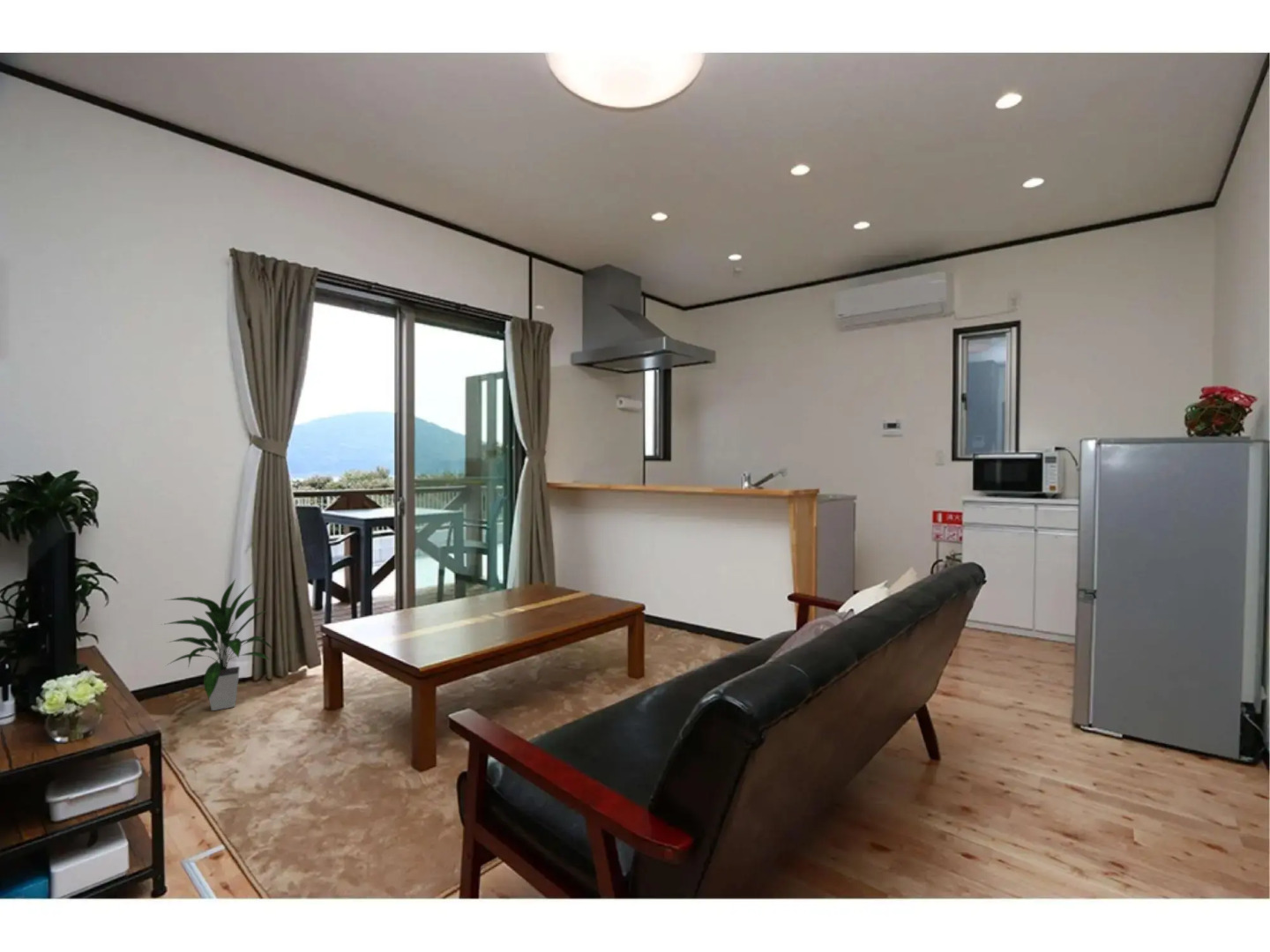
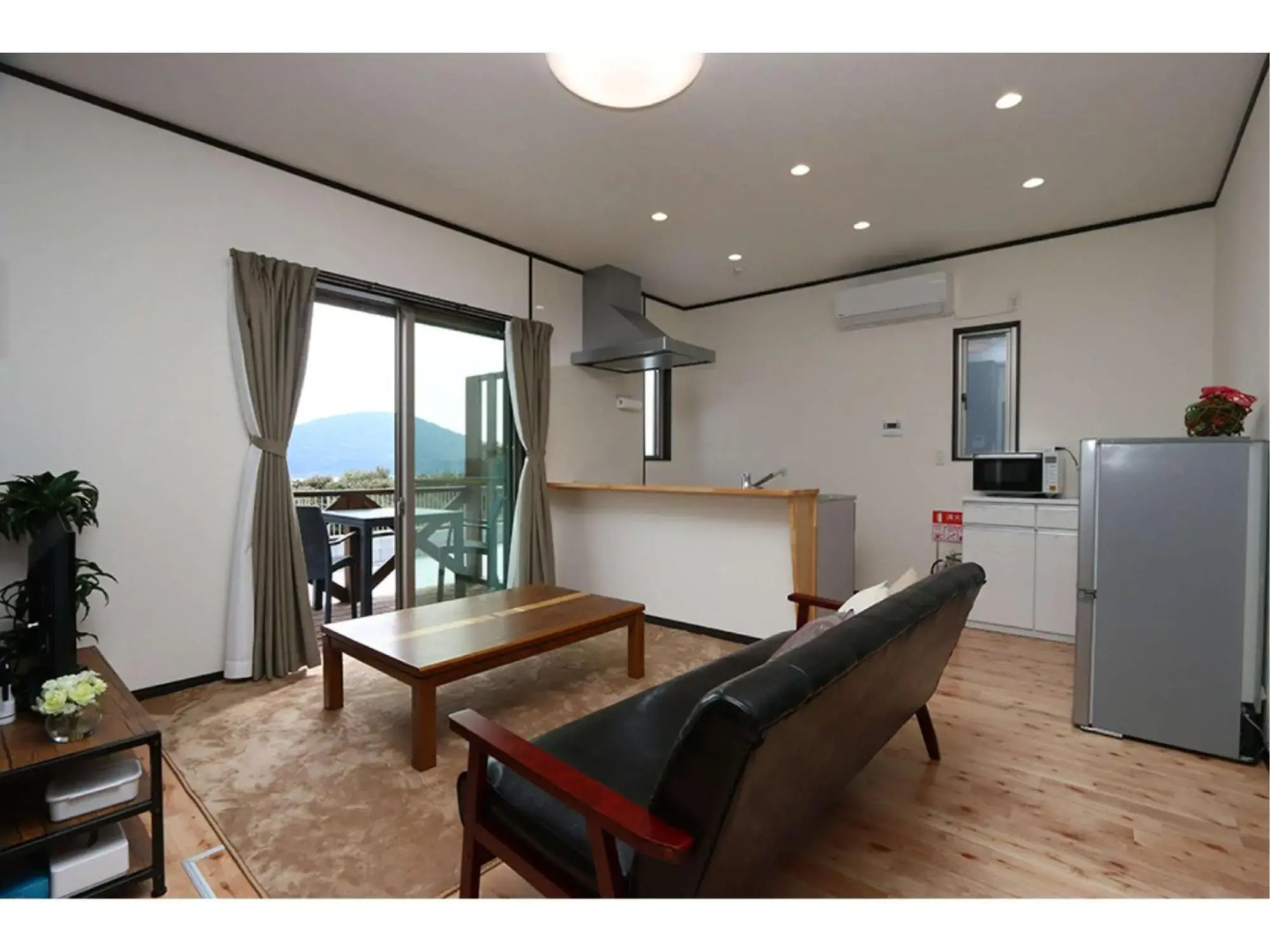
- indoor plant [159,578,277,711]
